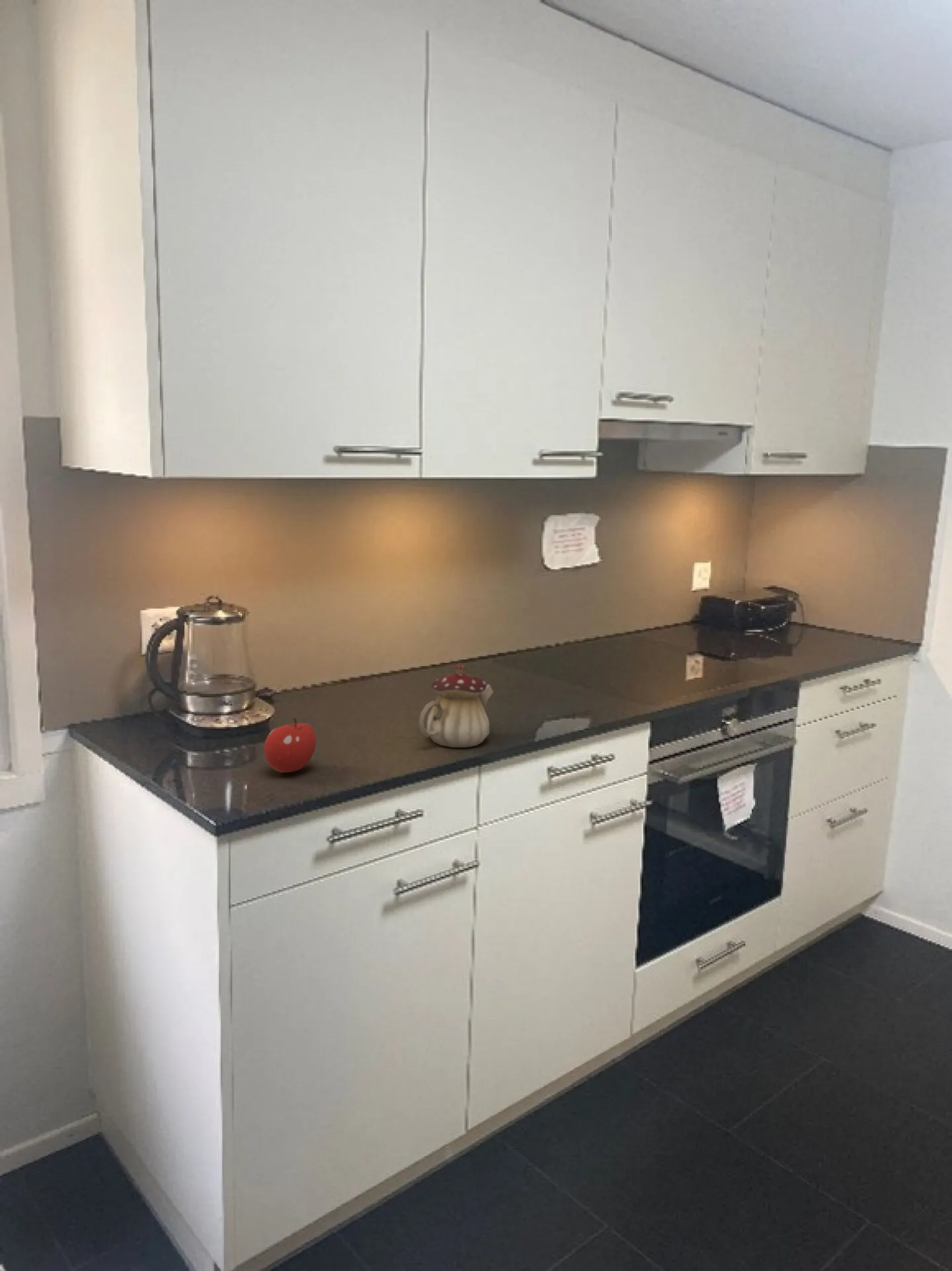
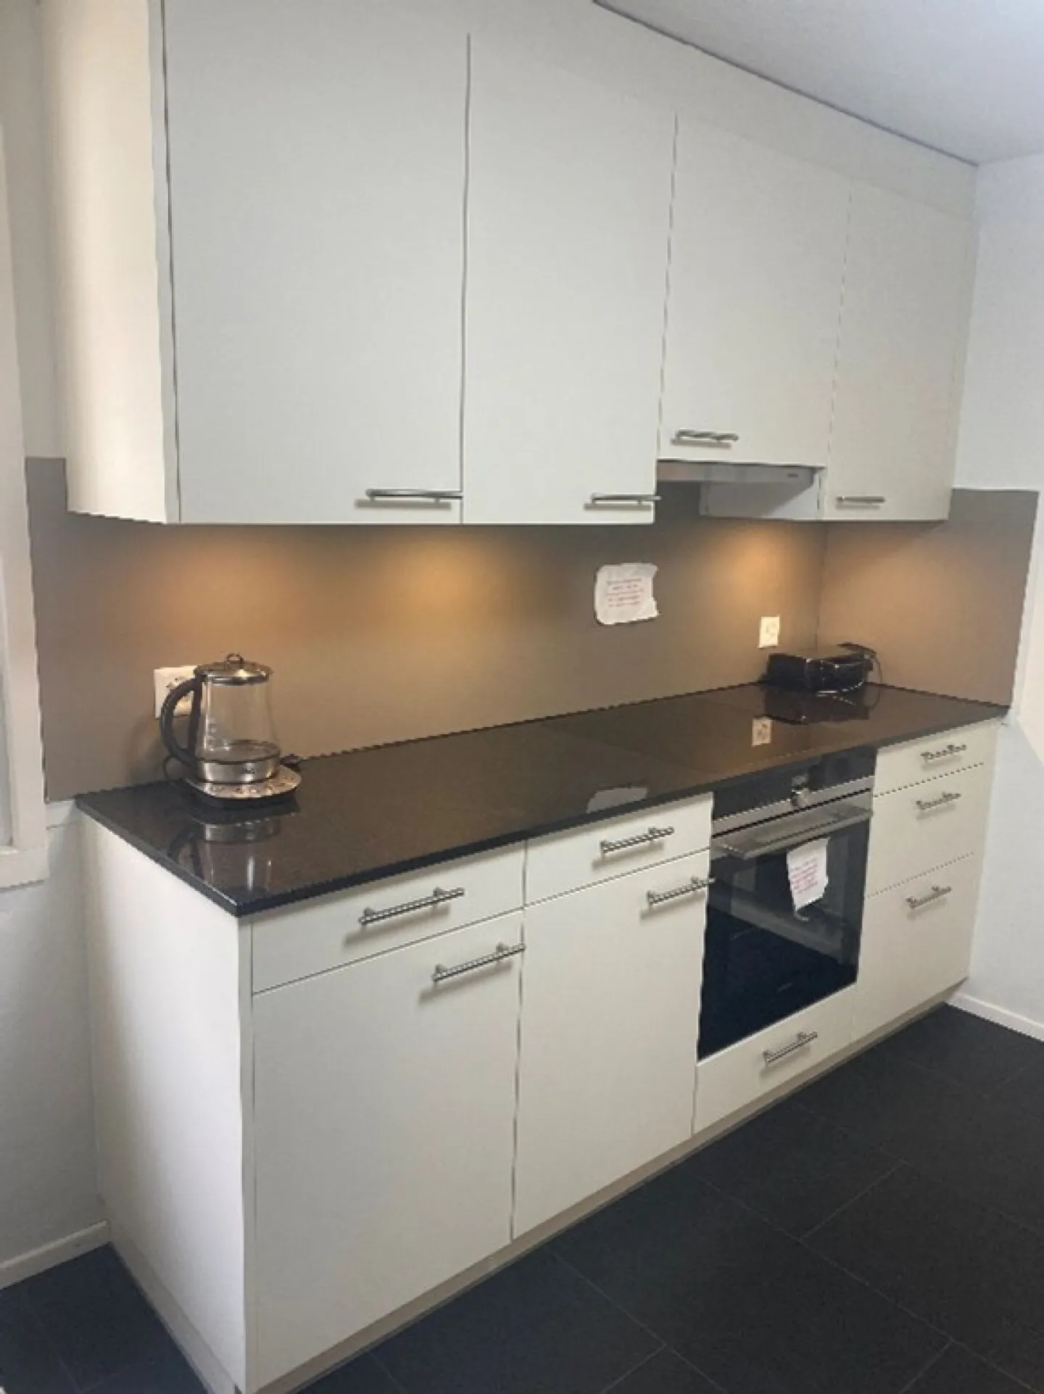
- teapot [418,663,494,748]
- fruit [264,717,317,773]
